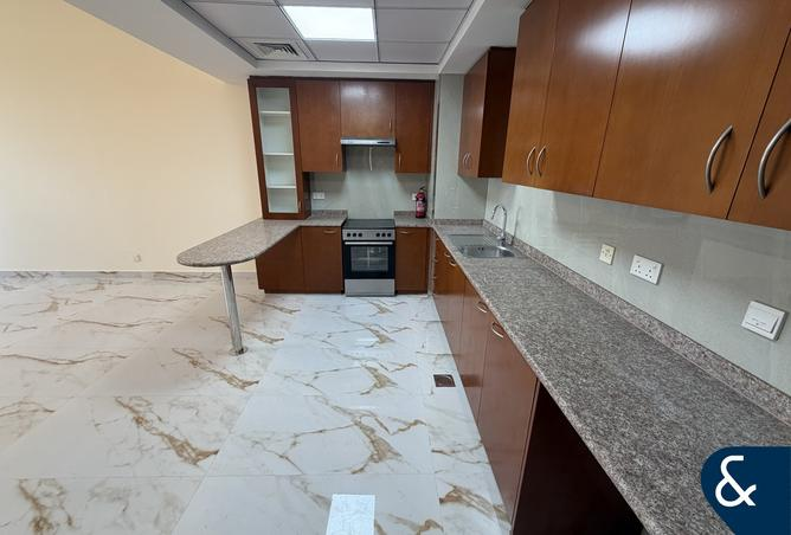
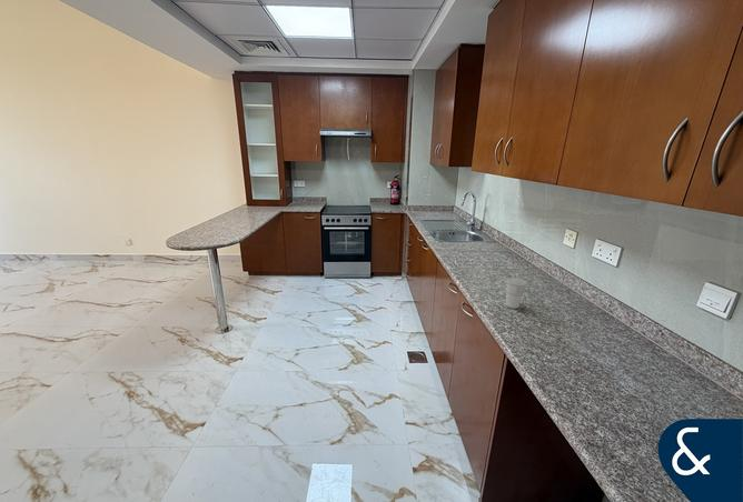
+ cup [505,277,528,310]
